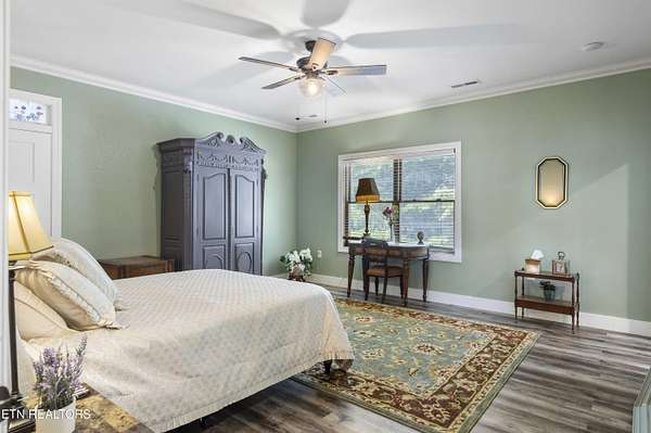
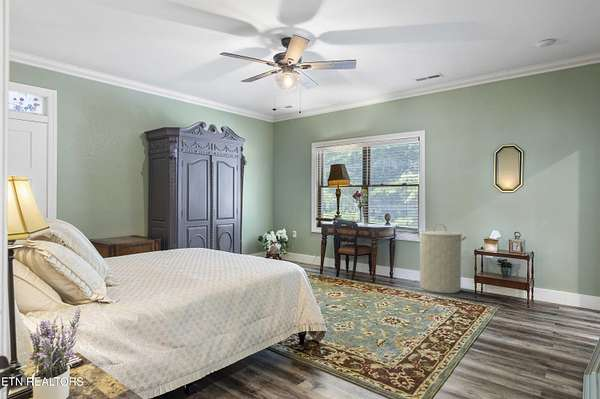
+ laundry hamper [416,223,467,294]
